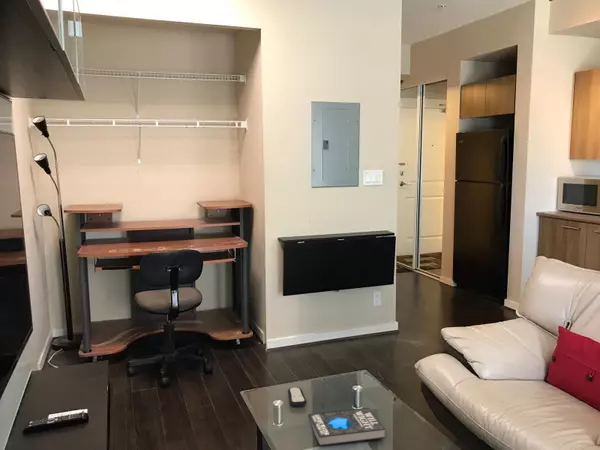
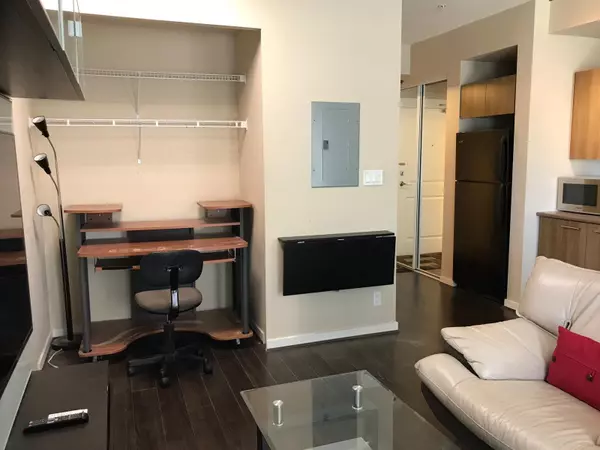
- remote control [287,386,308,407]
- book [308,407,386,447]
